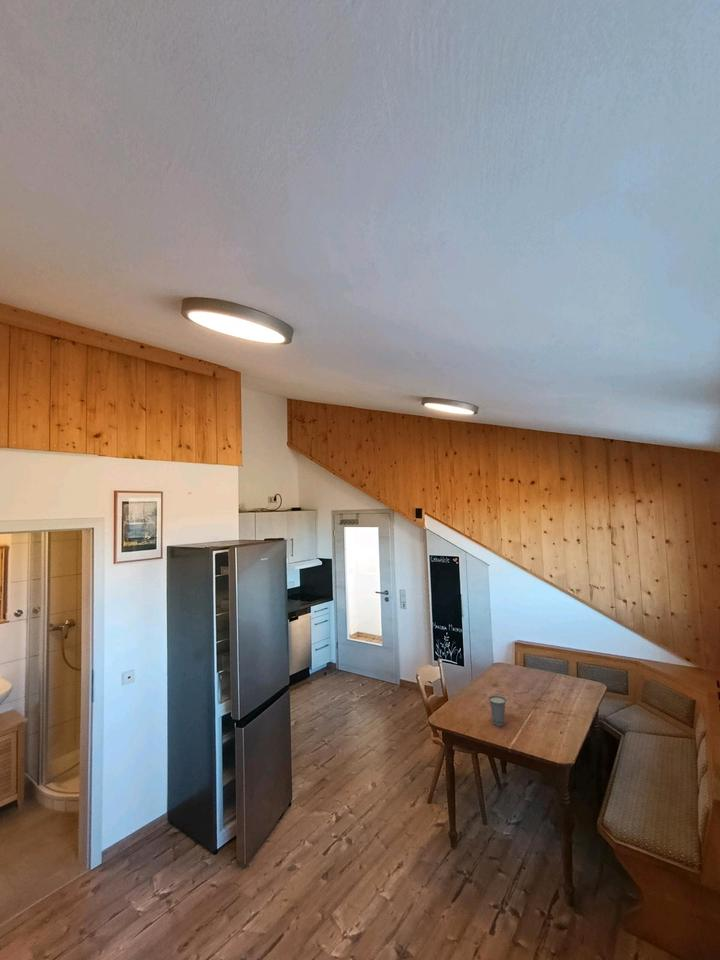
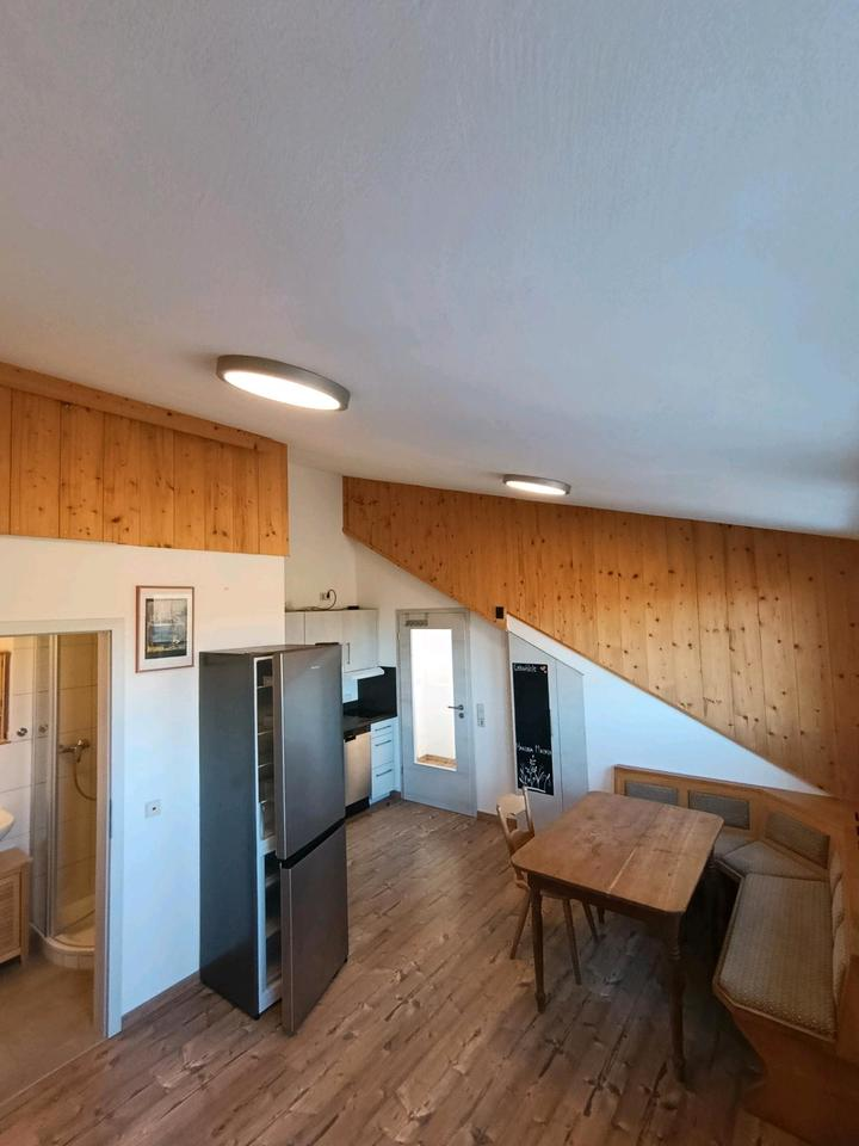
- cup [488,695,507,727]
